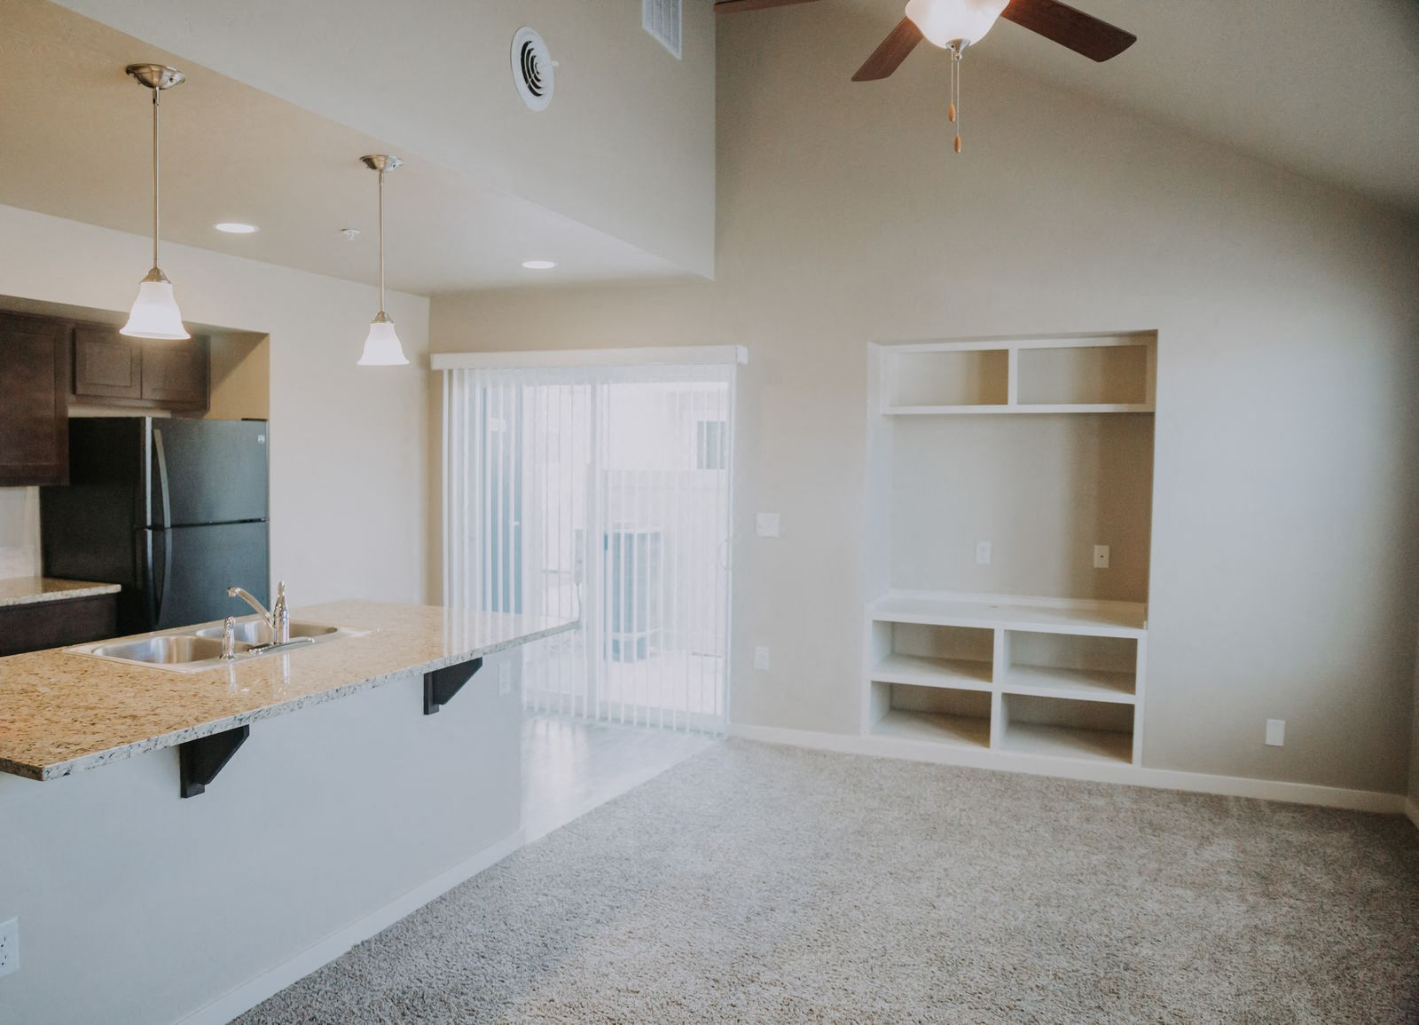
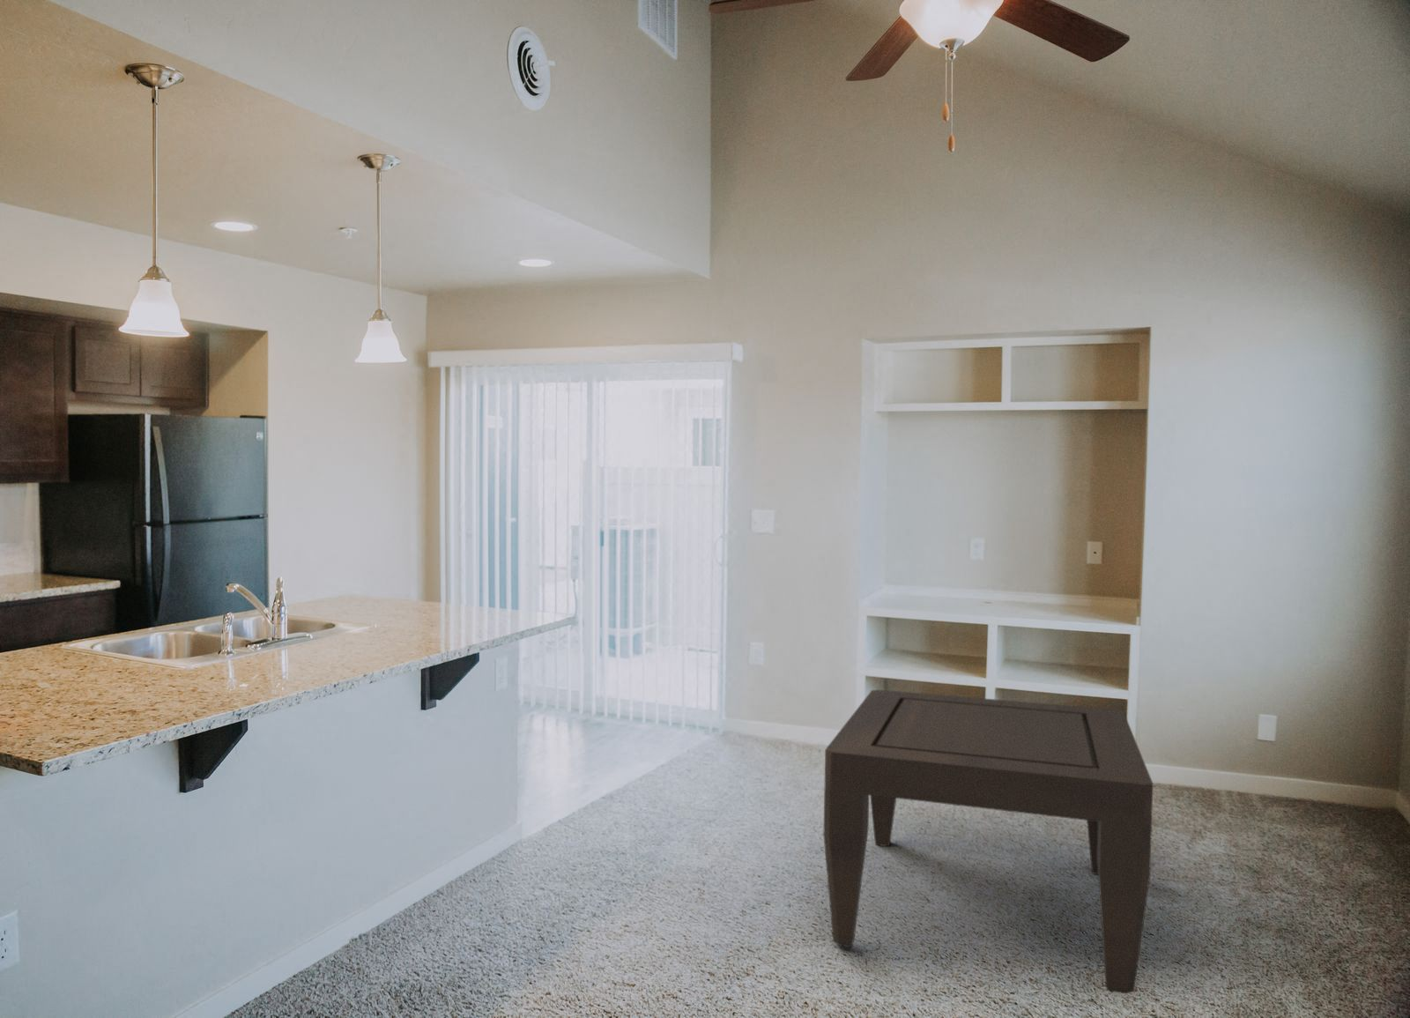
+ coffee table [822,690,1154,994]
